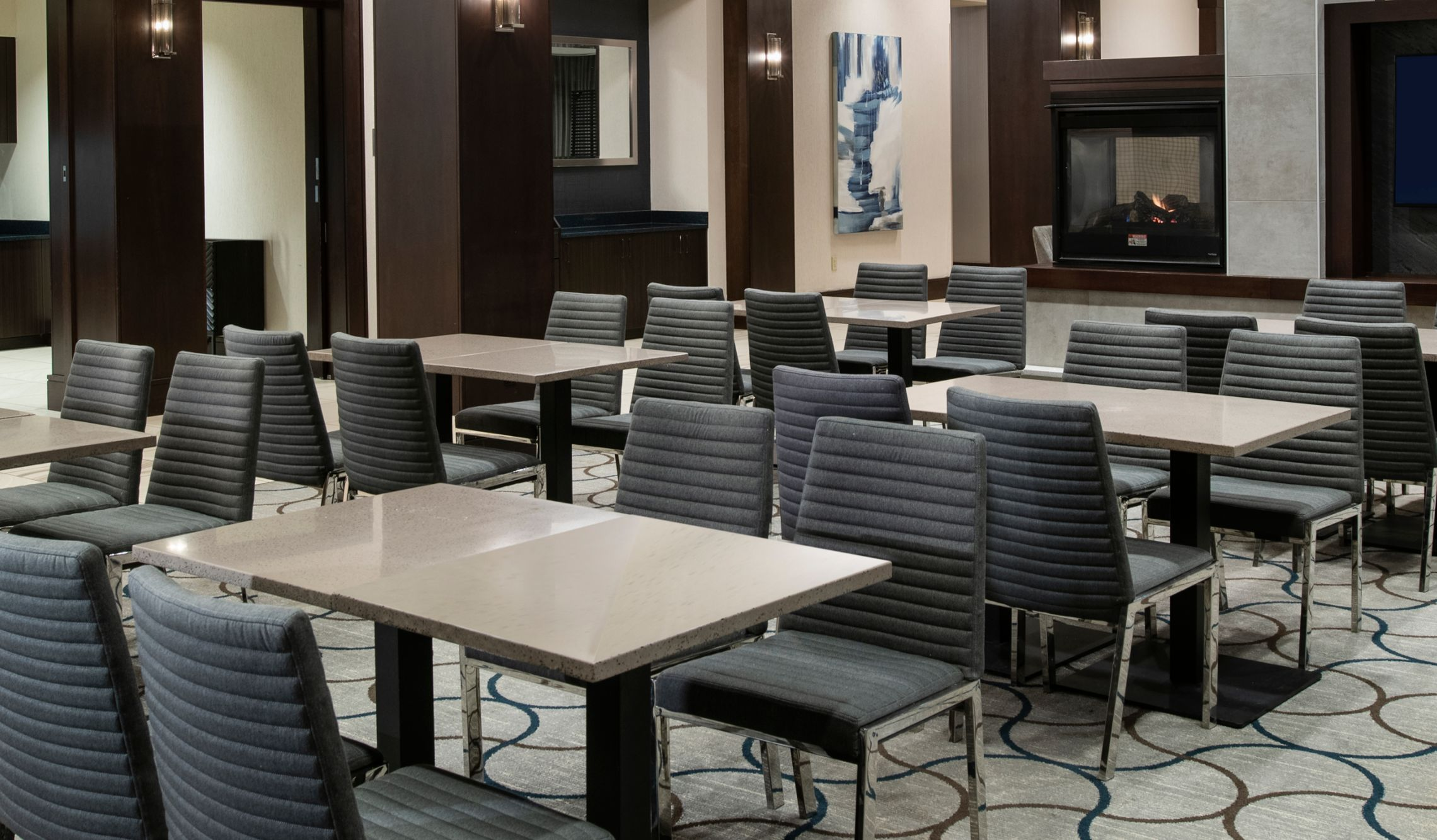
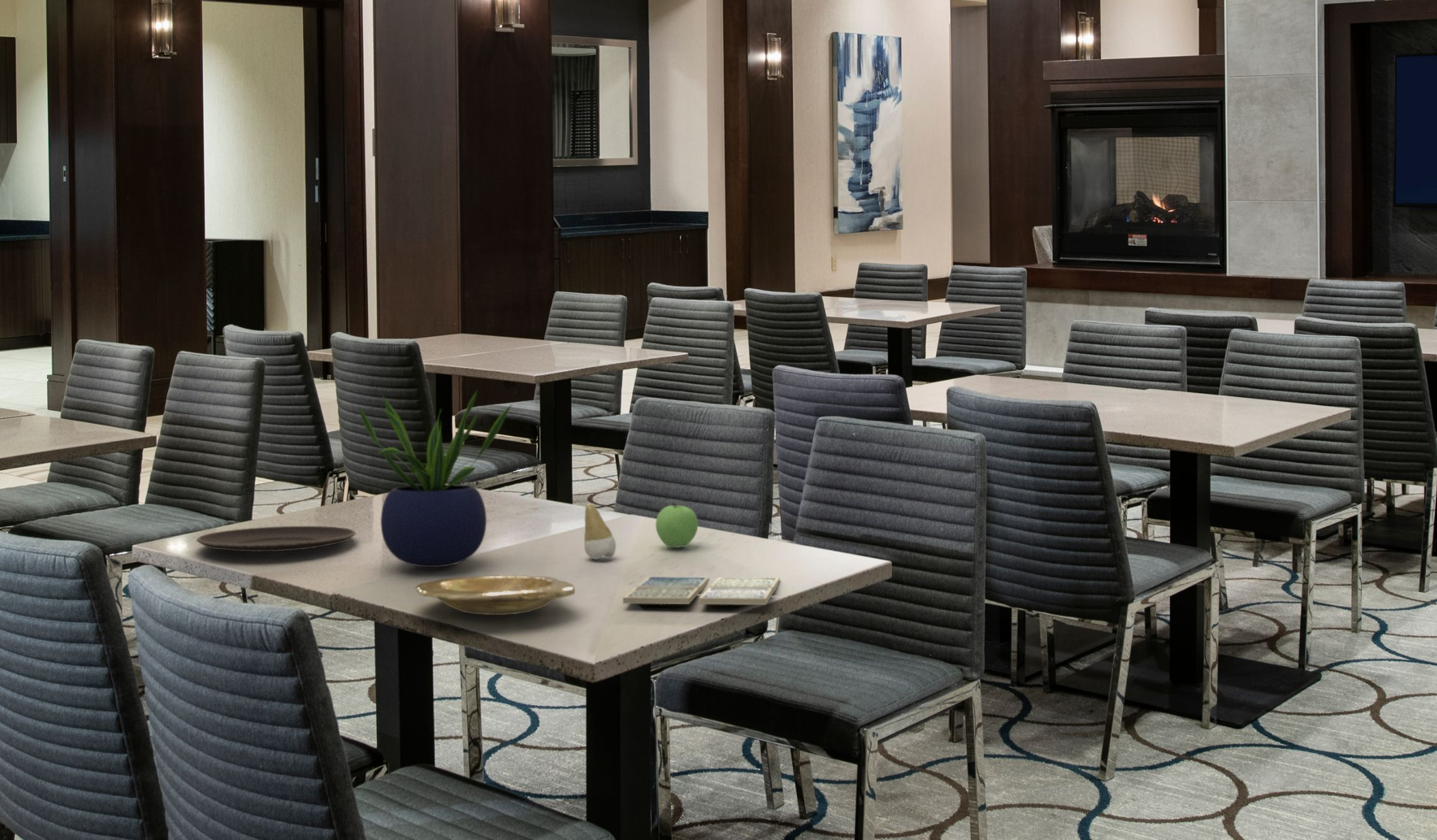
+ plate [196,526,357,552]
+ apple [655,502,699,548]
+ drink coaster [622,576,780,606]
+ potted plant [358,390,513,568]
+ tooth [584,503,616,560]
+ plate [414,575,575,616]
